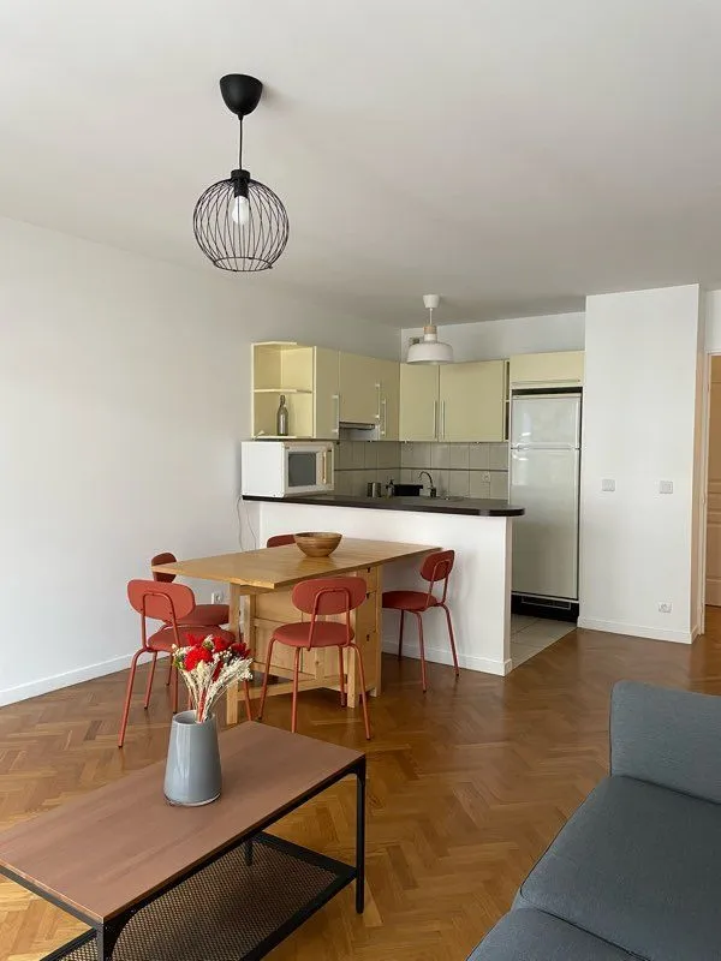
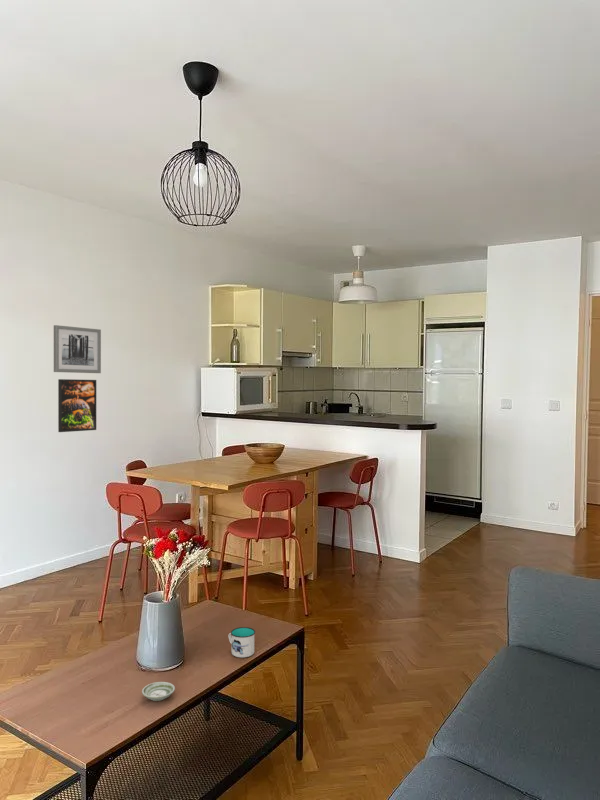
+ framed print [57,378,97,433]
+ mug [227,626,256,658]
+ saucer [141,681,176,702]
+ wall art [53,324,102,374]
